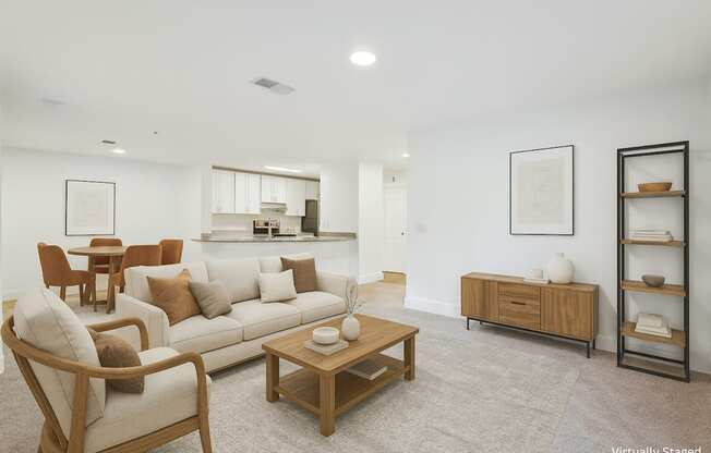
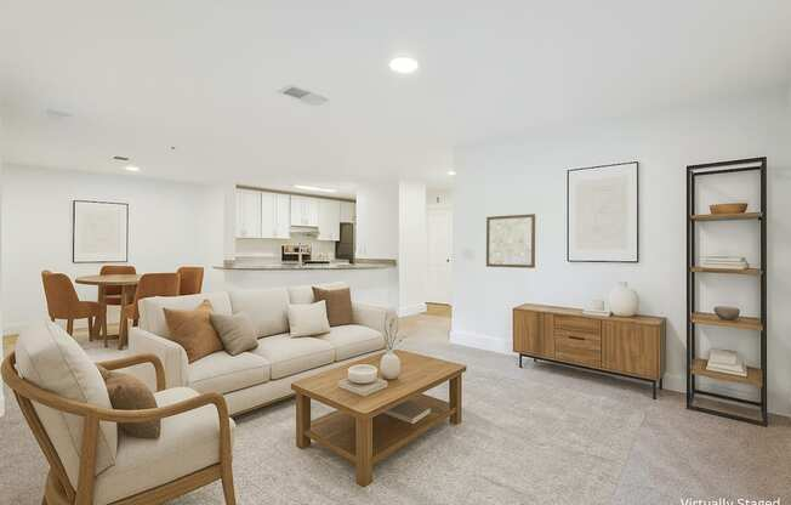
+ wall art [485,212,536,269]
